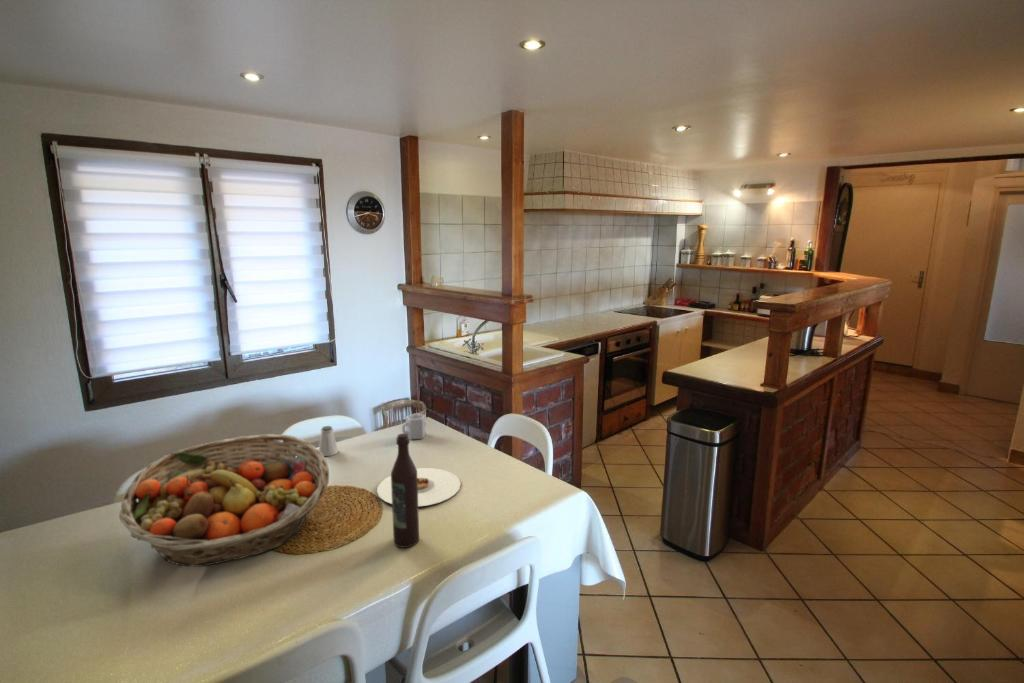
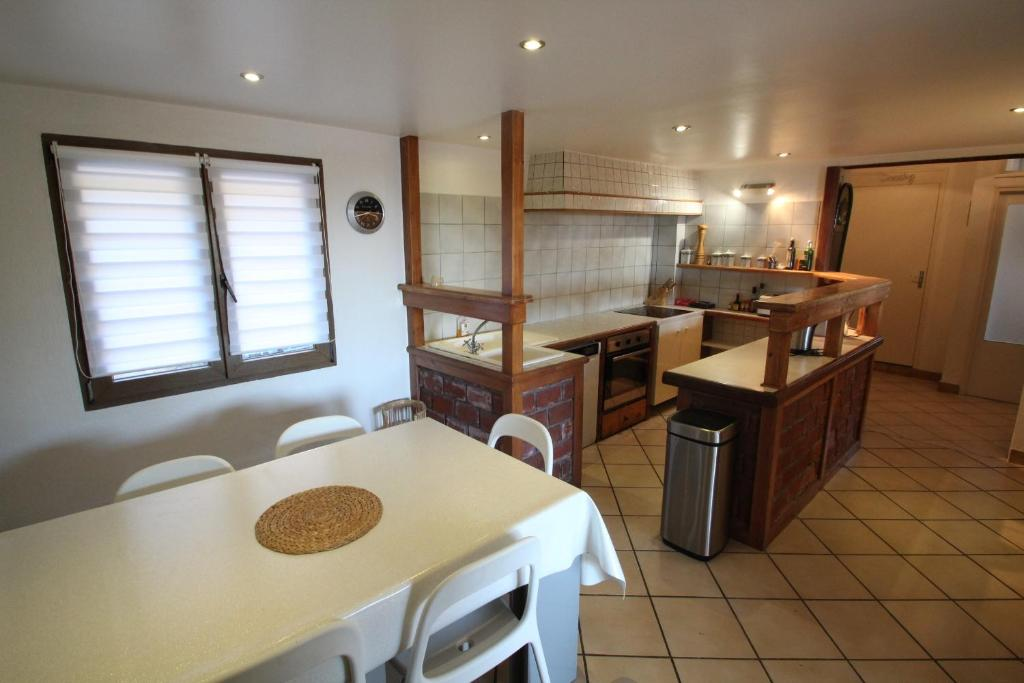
- saltshaker [318,425,339,457]
- cup [401,412,427,440]
- fruit basket [118,433,330,568]
- wine bottle [390,433,420,549]
- plate [376,467,462,507]
